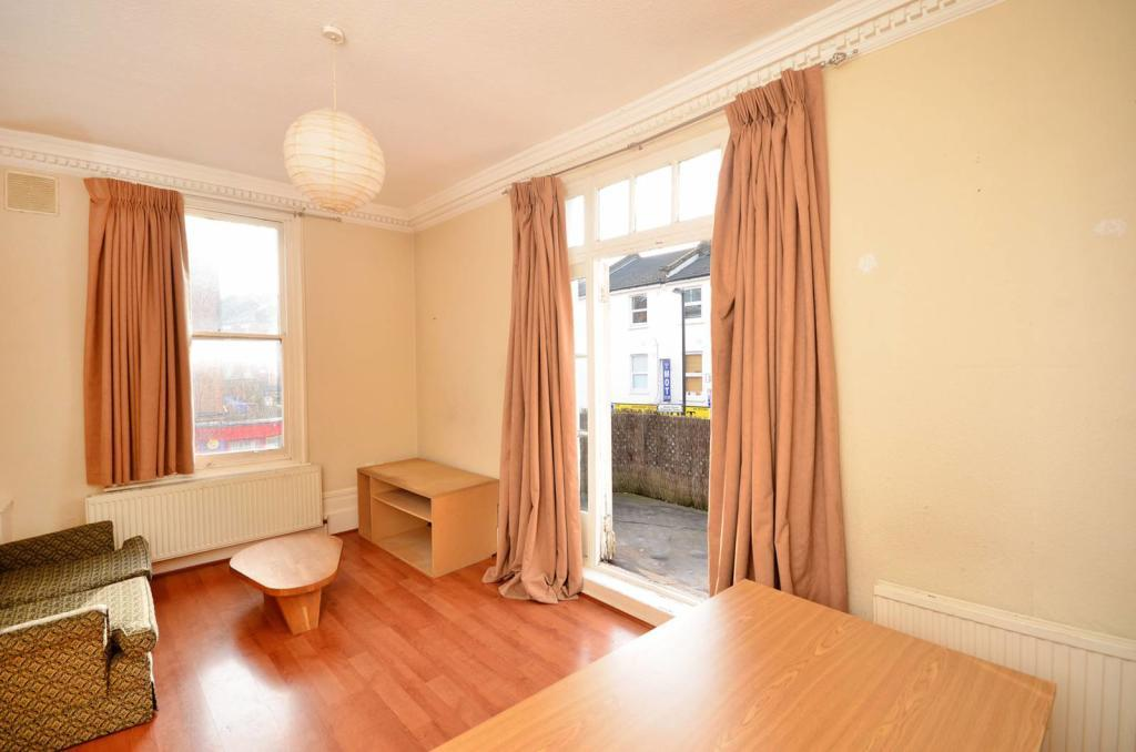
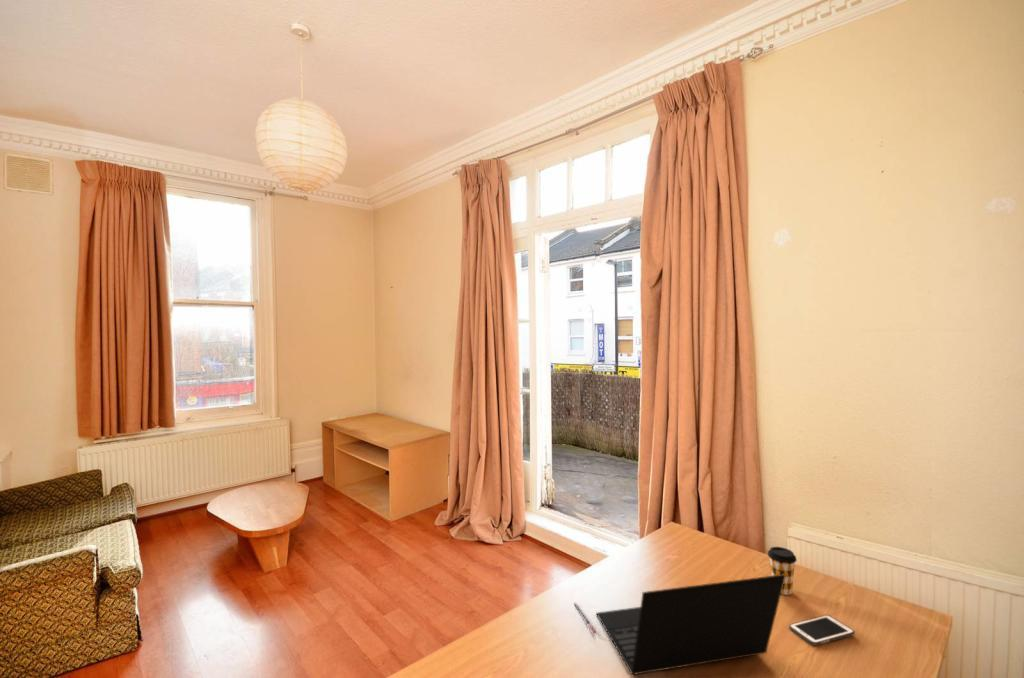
+ cell phone [788,614,856,646]
+ coffee cup [767,546,798,596]
+ pen [573,601,597,635]
+ laptop [595,574,785,676]
